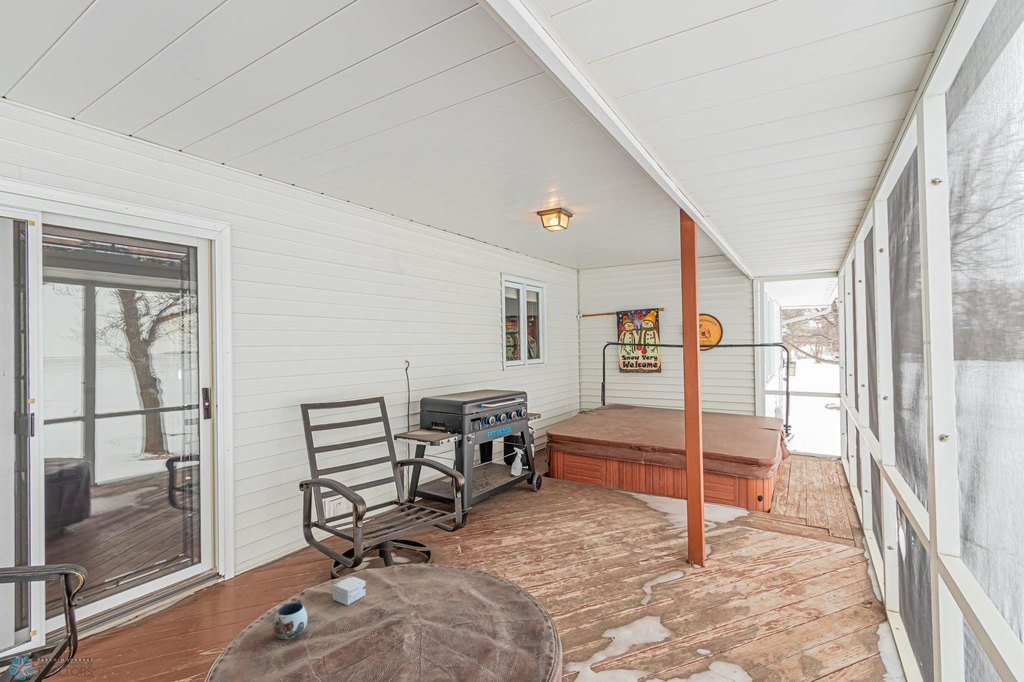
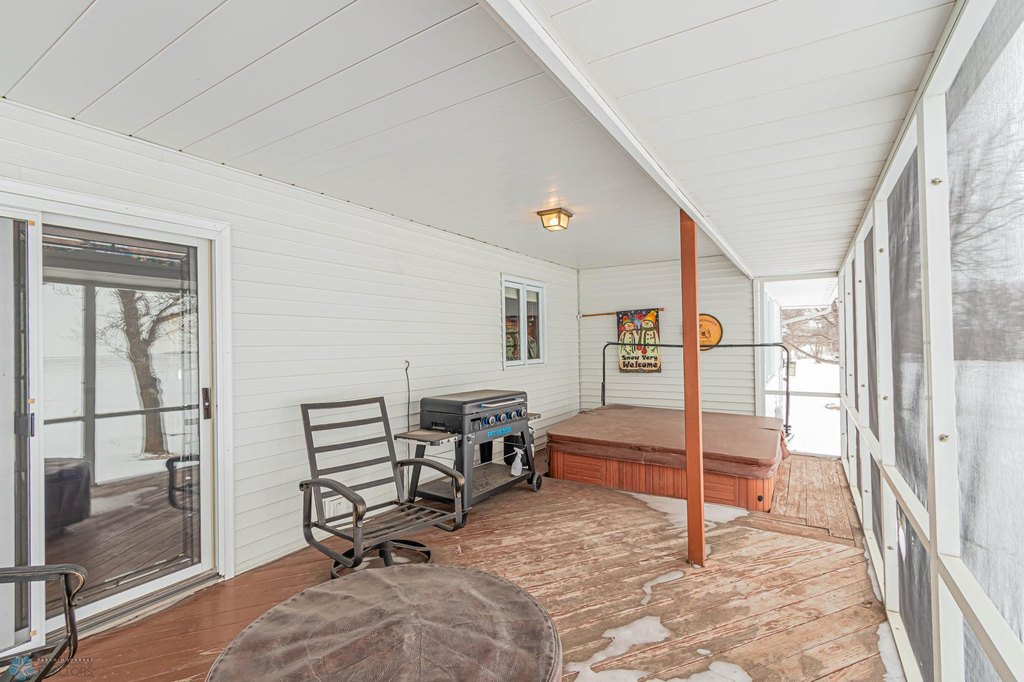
- mug [272,599,309,640]
- small box [332,575,367,606]
